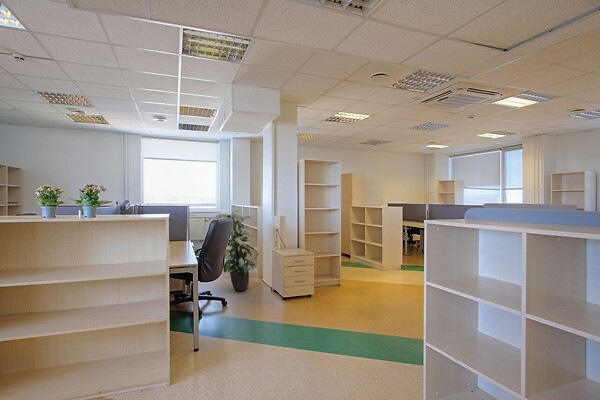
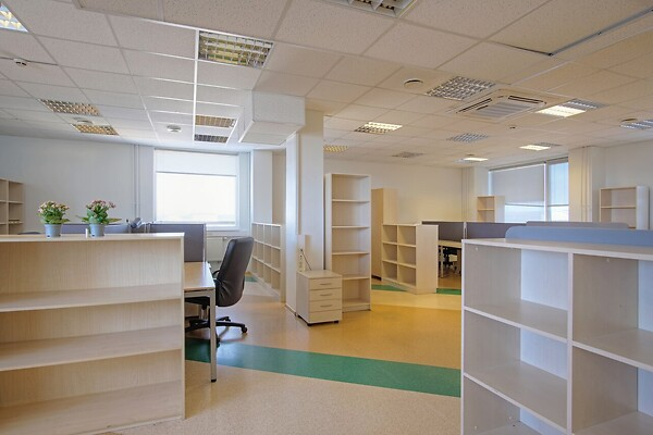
- indoor plant [215,209,260,292]
